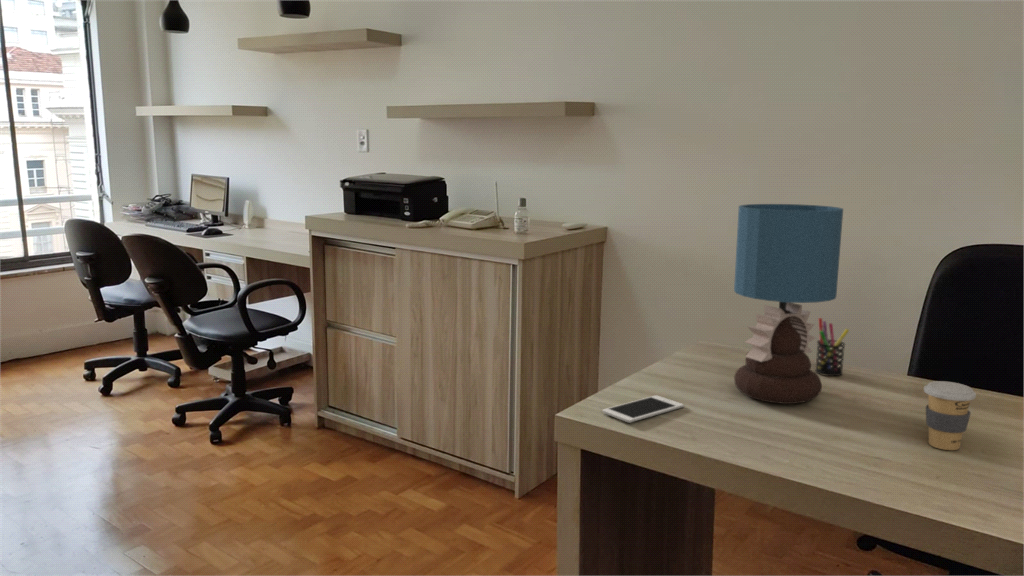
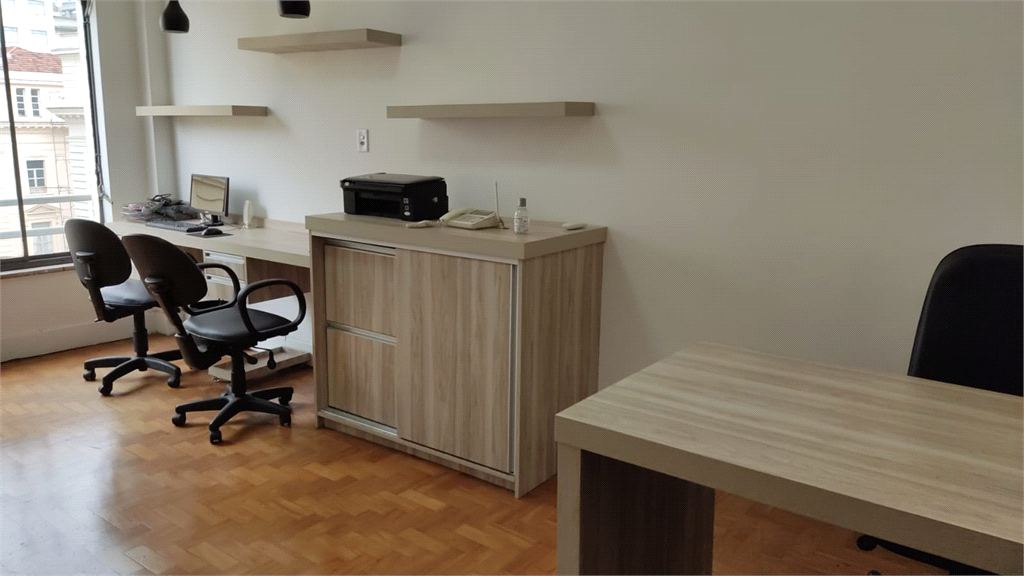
- cell phone [602,394,685,424]
- table lamp [733,203,844,405]
- pen holder [814,317,850,377]
- coffee cup [923,380,977,451]
